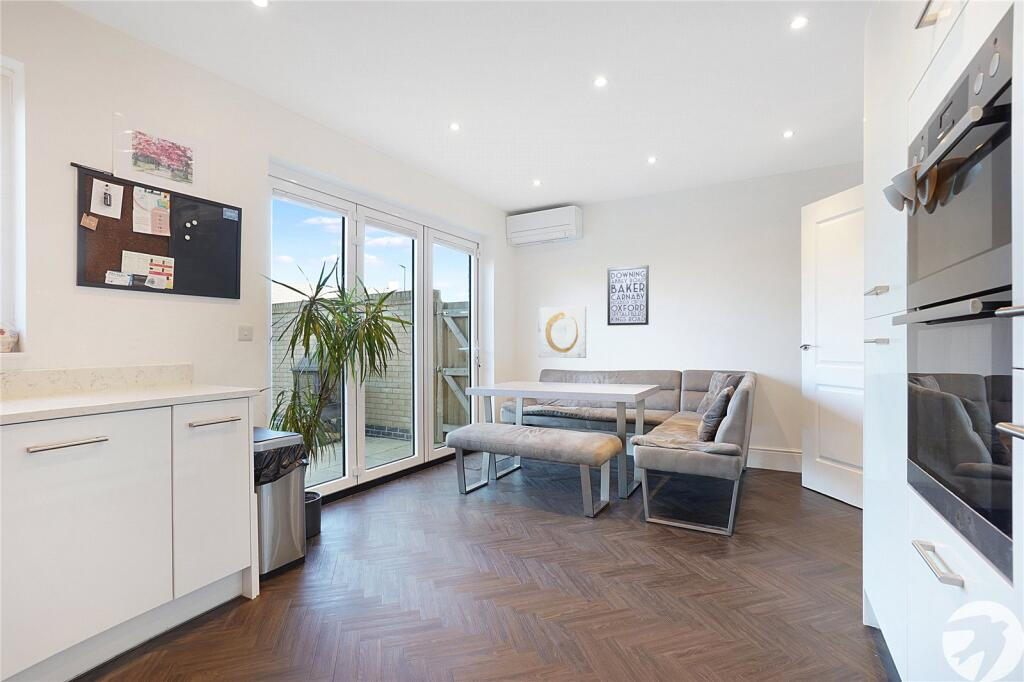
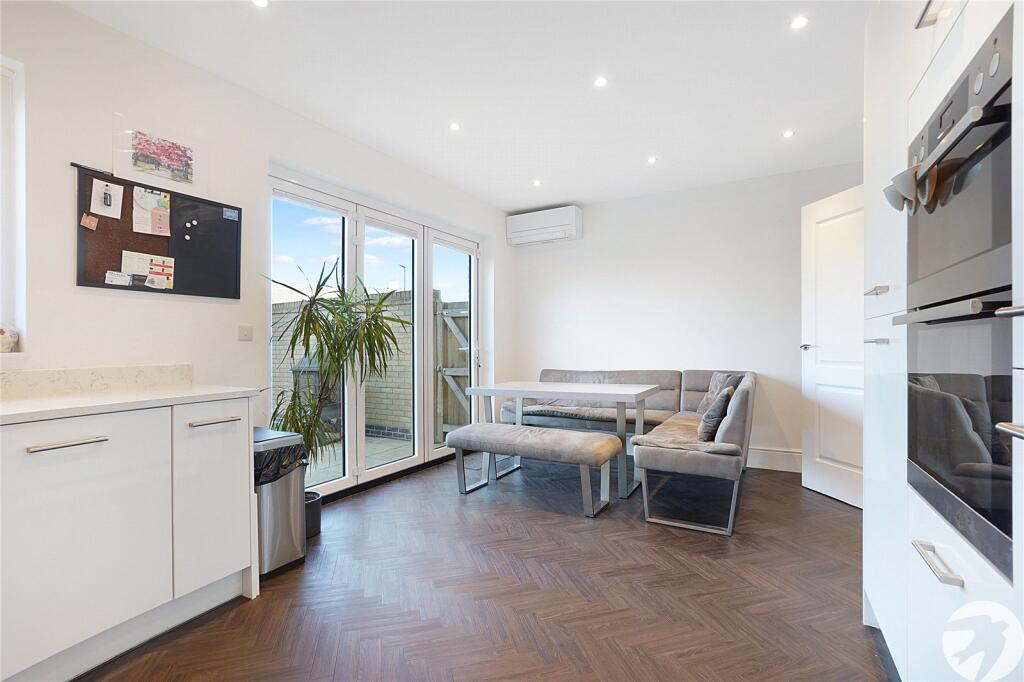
- wall art [538,305,587,359]
- wall art [606,264,650,327]
